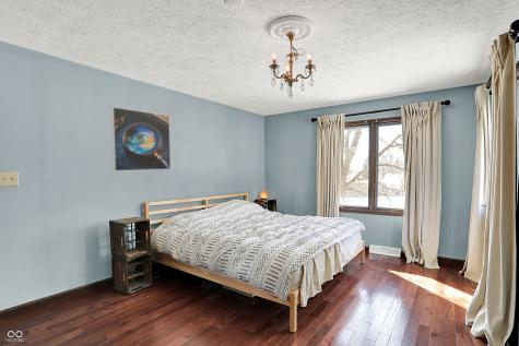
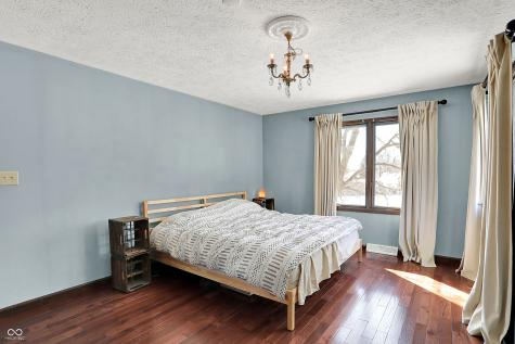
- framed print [110,106,172,172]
